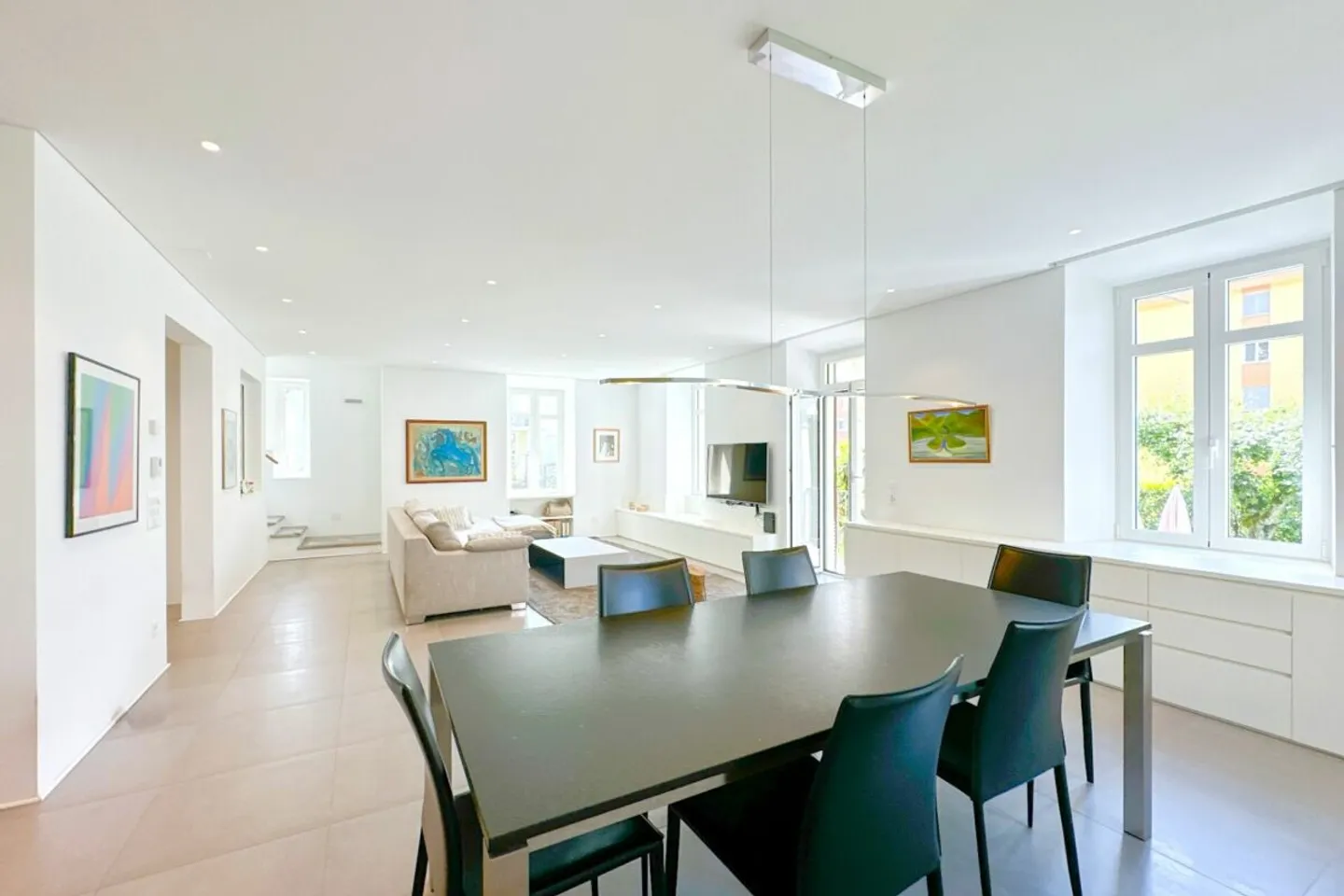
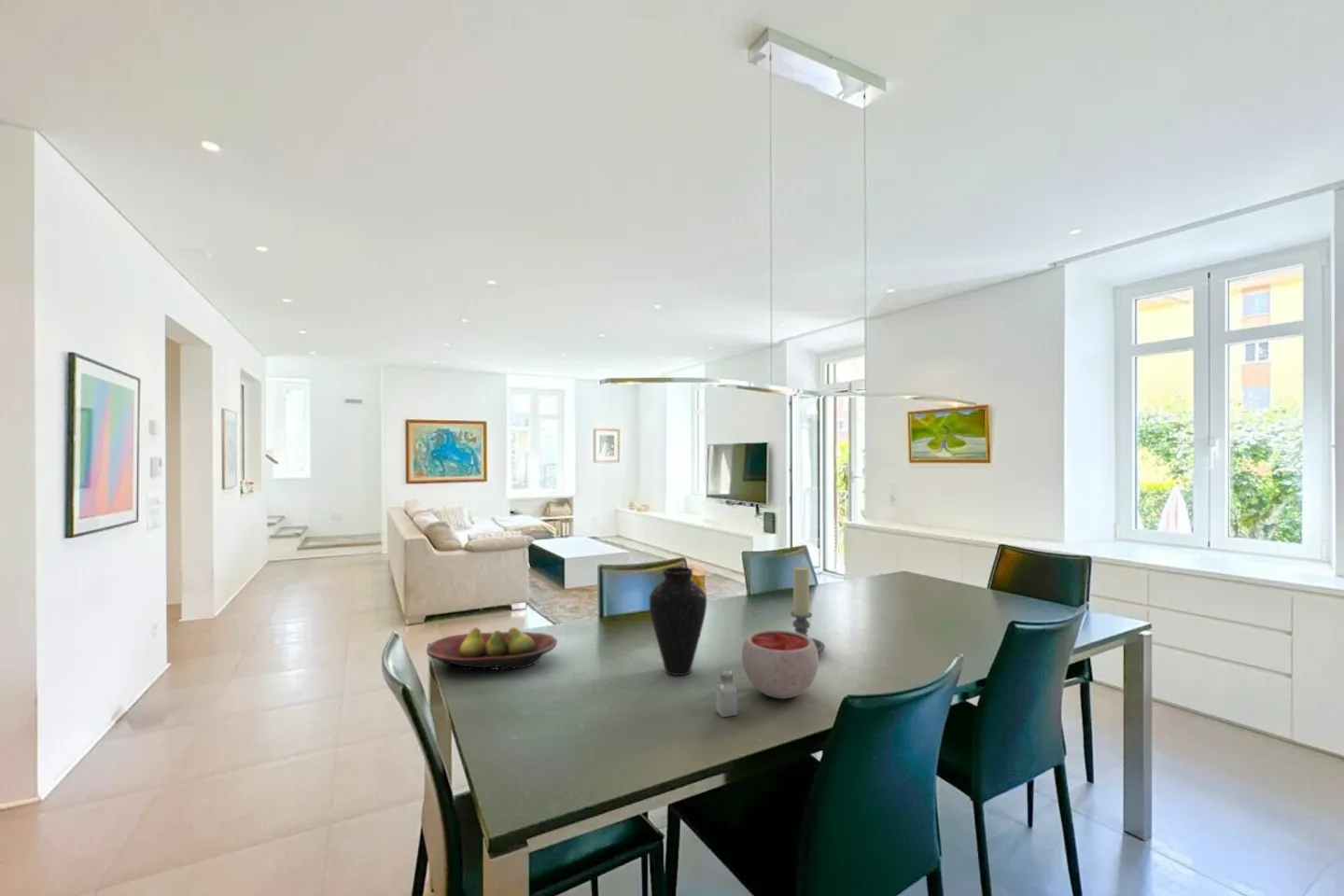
+ fruit bowl [426,626,558,671]
+ saltshaker [715,669,738,718]
+ bowl [741,629,819,700]
+ candle holder [790,565,826,654]
+ vase [649,566,707,677]
